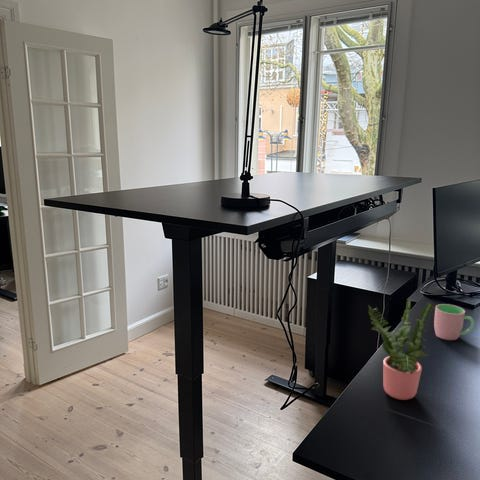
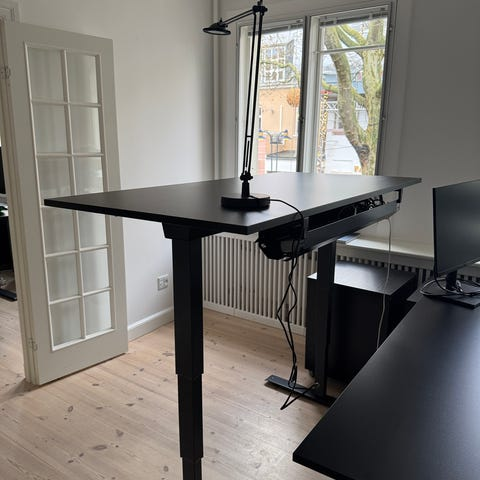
- cup [433,303,475,341]
- potted plant [367,299,434,401]
